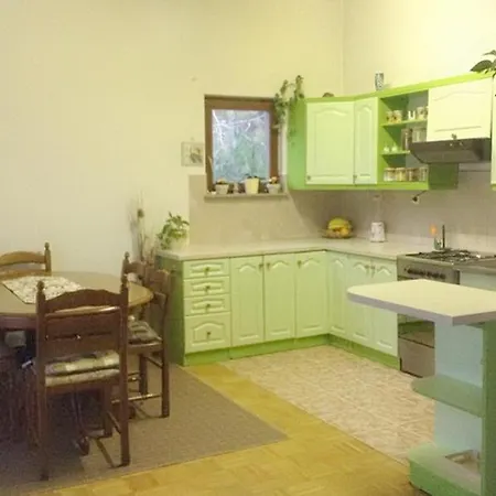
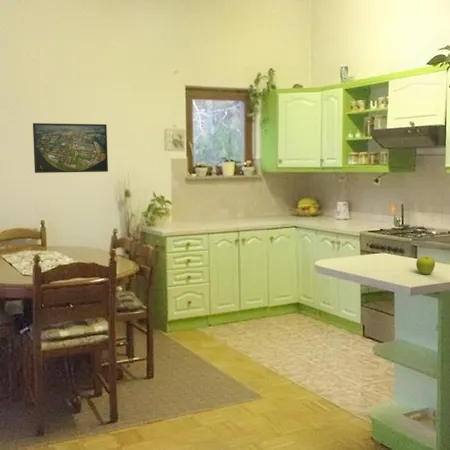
+ fruit [415,255,436,275]
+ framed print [32,122,109,174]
